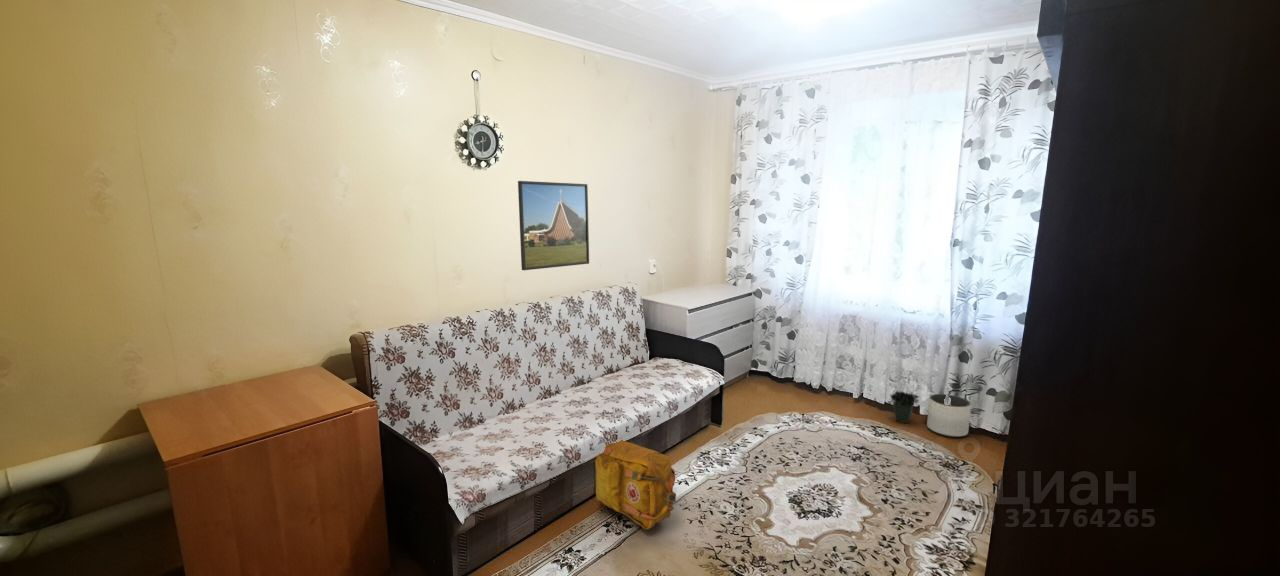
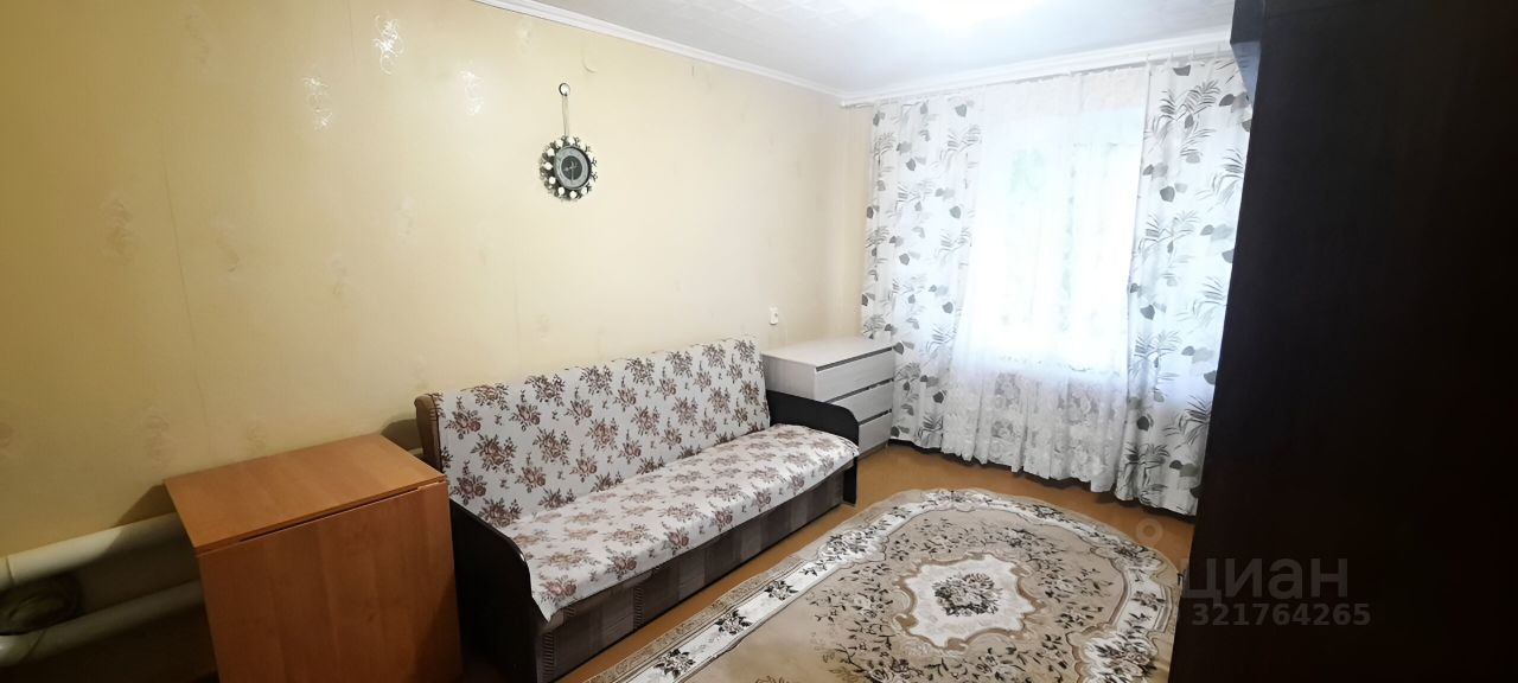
- potted plant [887,372,920,425]
- backpack [594,439,677,530]
- planter [926,393,972,438]
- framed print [517,180,590,271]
